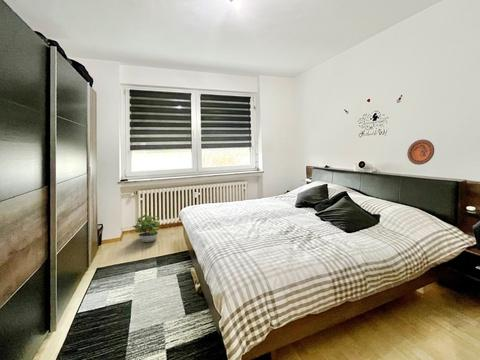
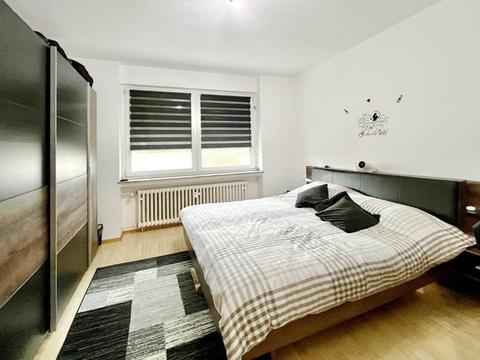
- decorative plate [406,139,435,166]
- potted plant [133,214,161,243]
